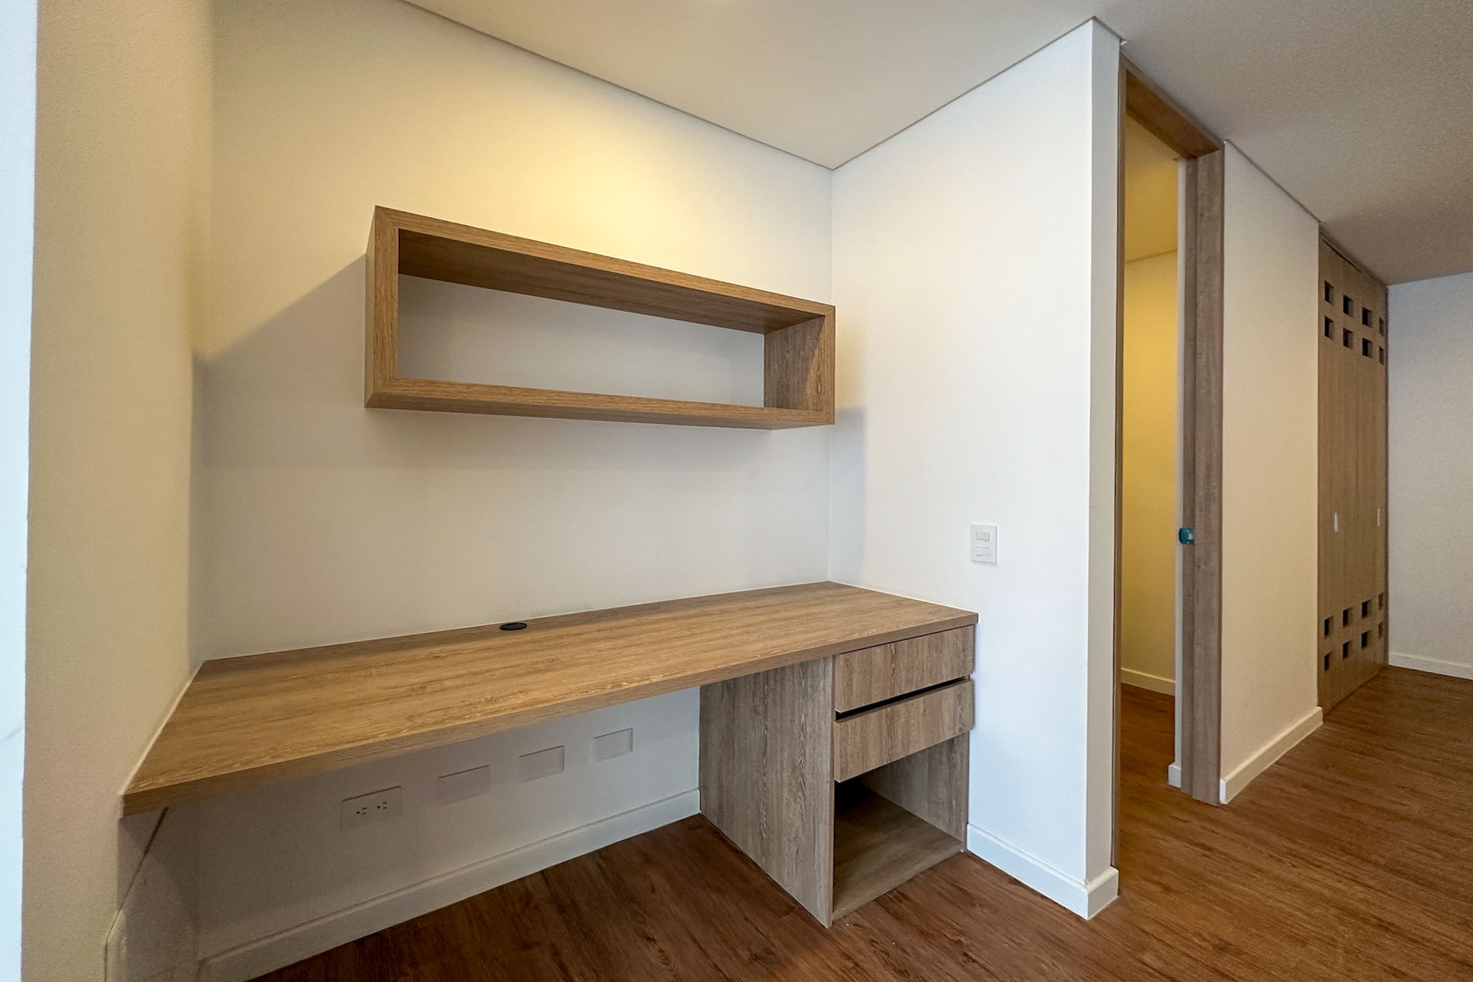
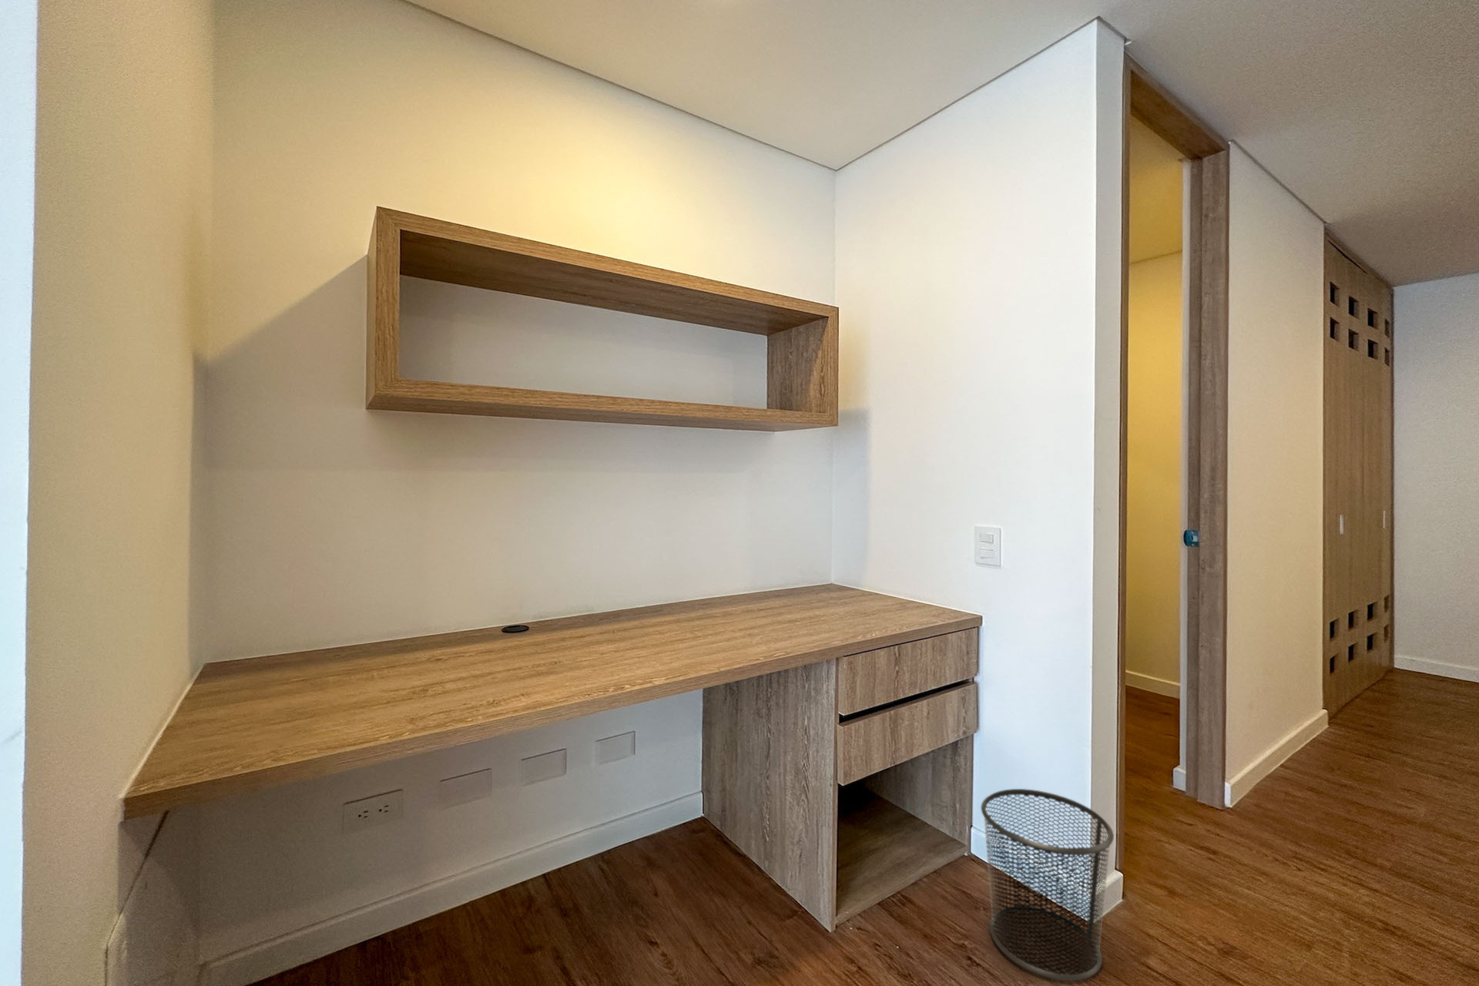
+ waste bin [979,788,1115,982]
